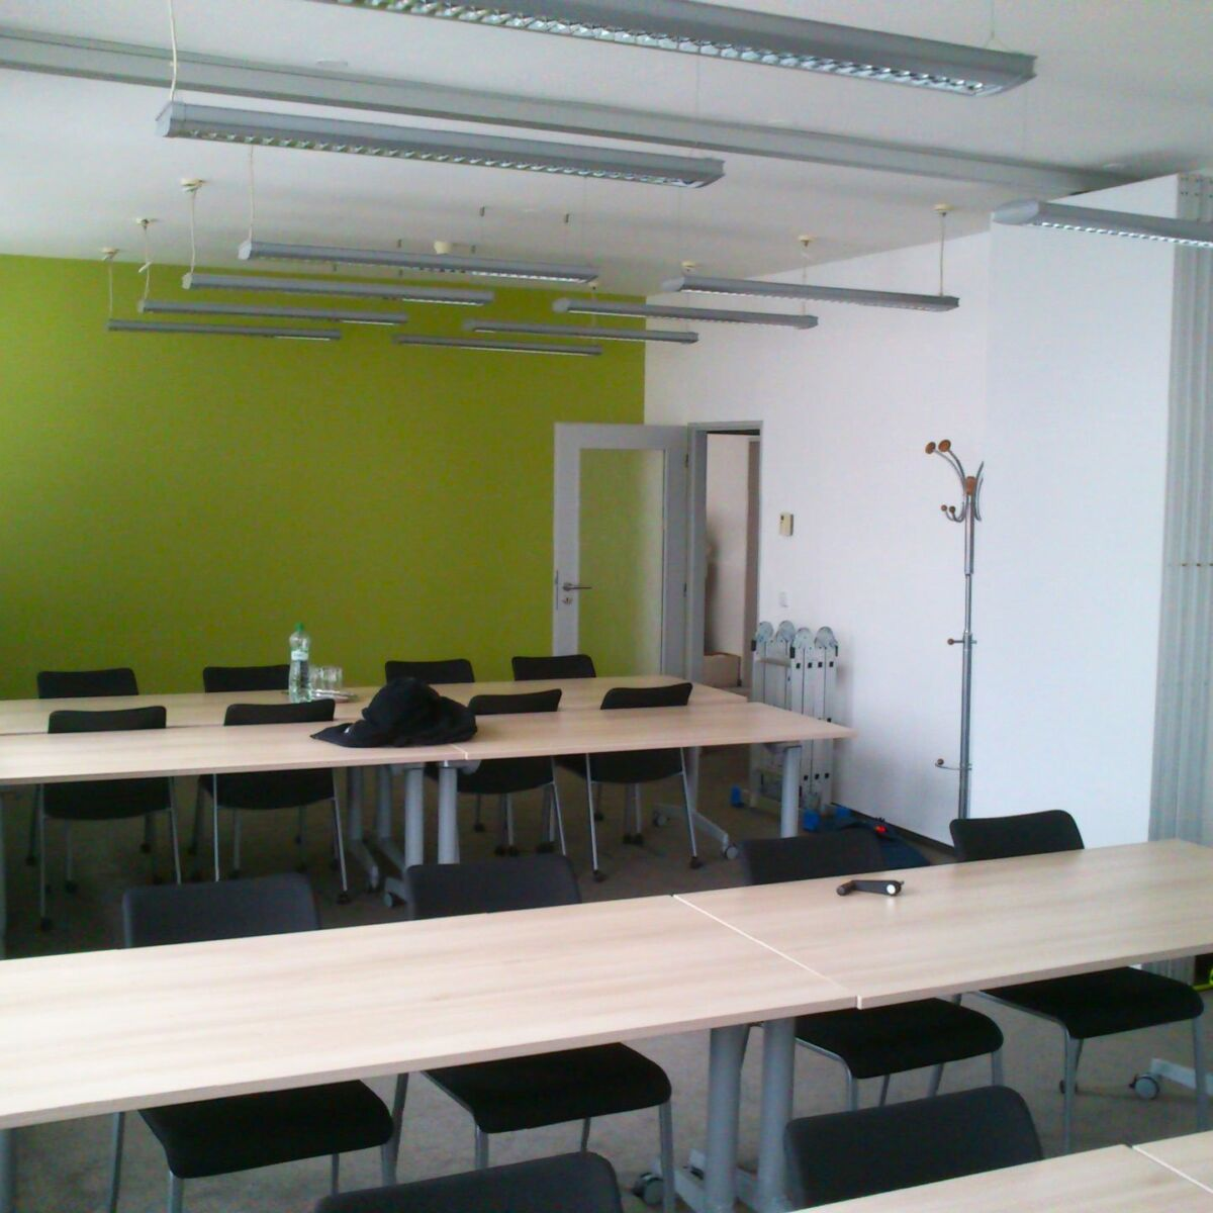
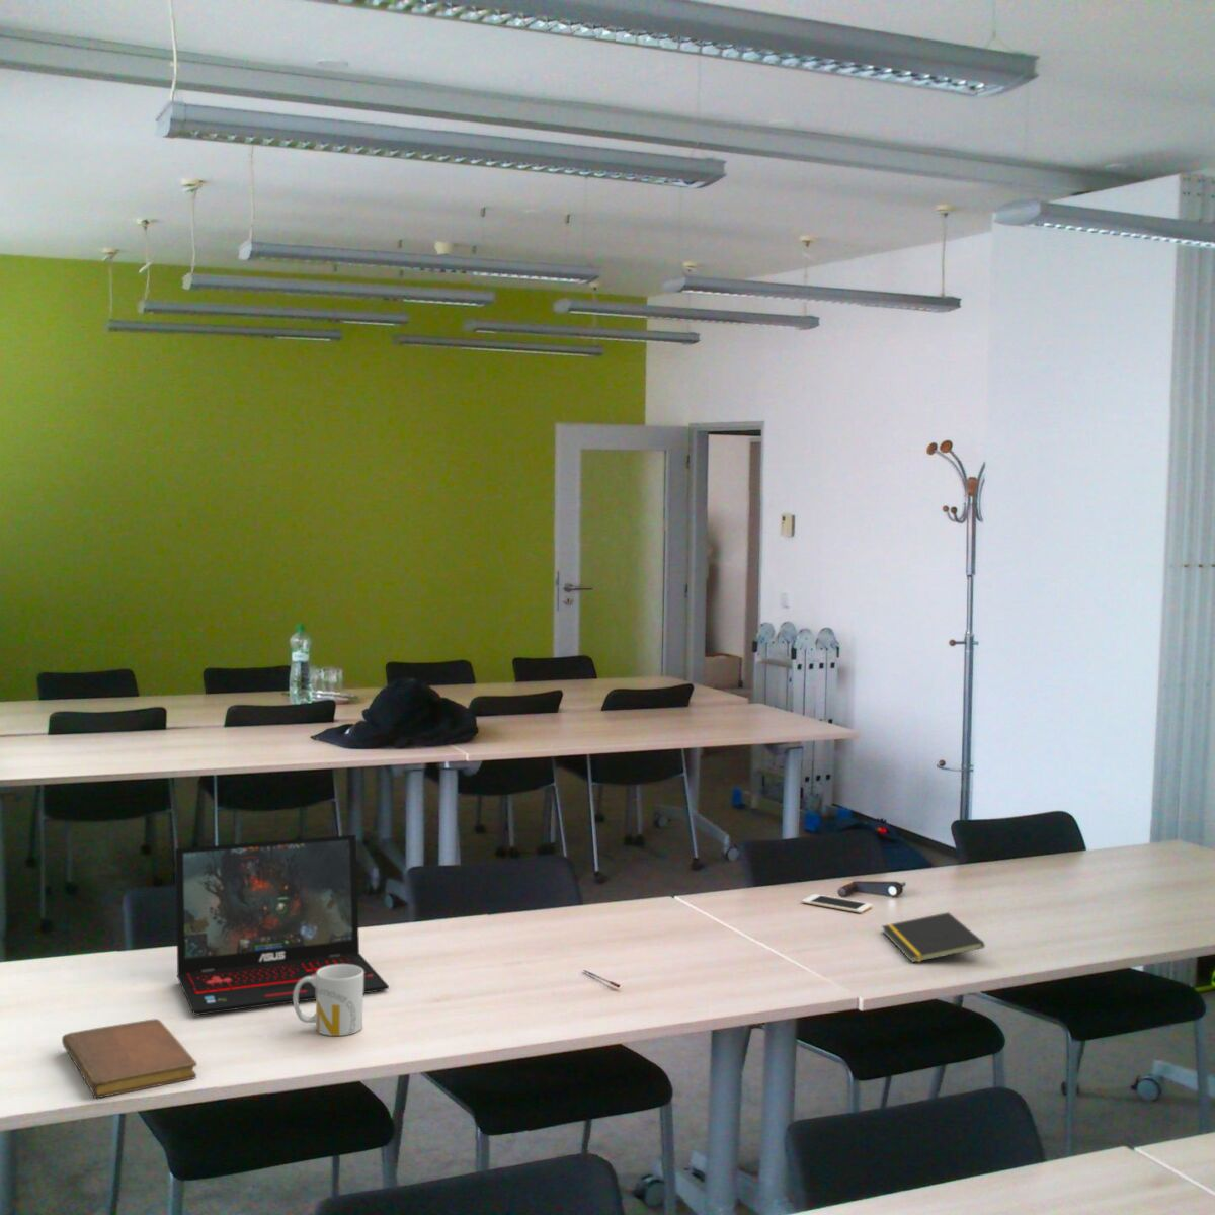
+ mug [293,964,365,1037]
+ notebook [61,1018,198,1098]
+ laptop [175,834,389,1016]
+ cell phone [801,893,872,915]
+ notepad [881,911,986,964]
+ pen [582,969,622,988]
